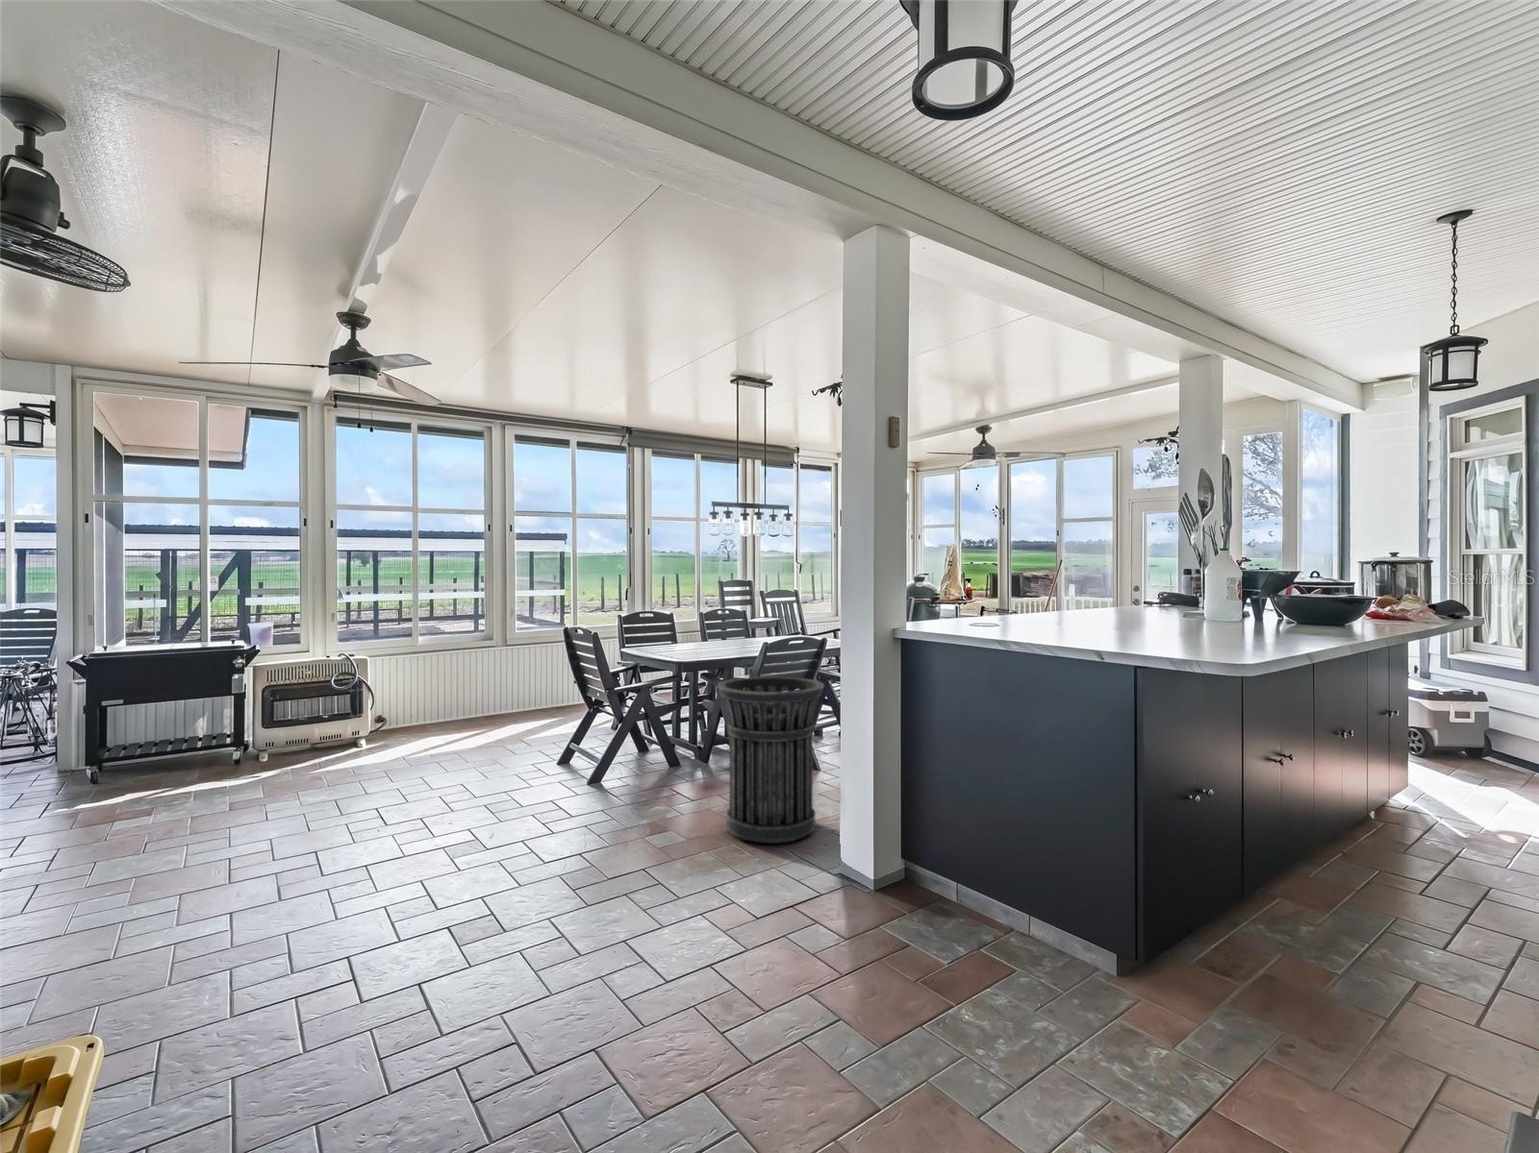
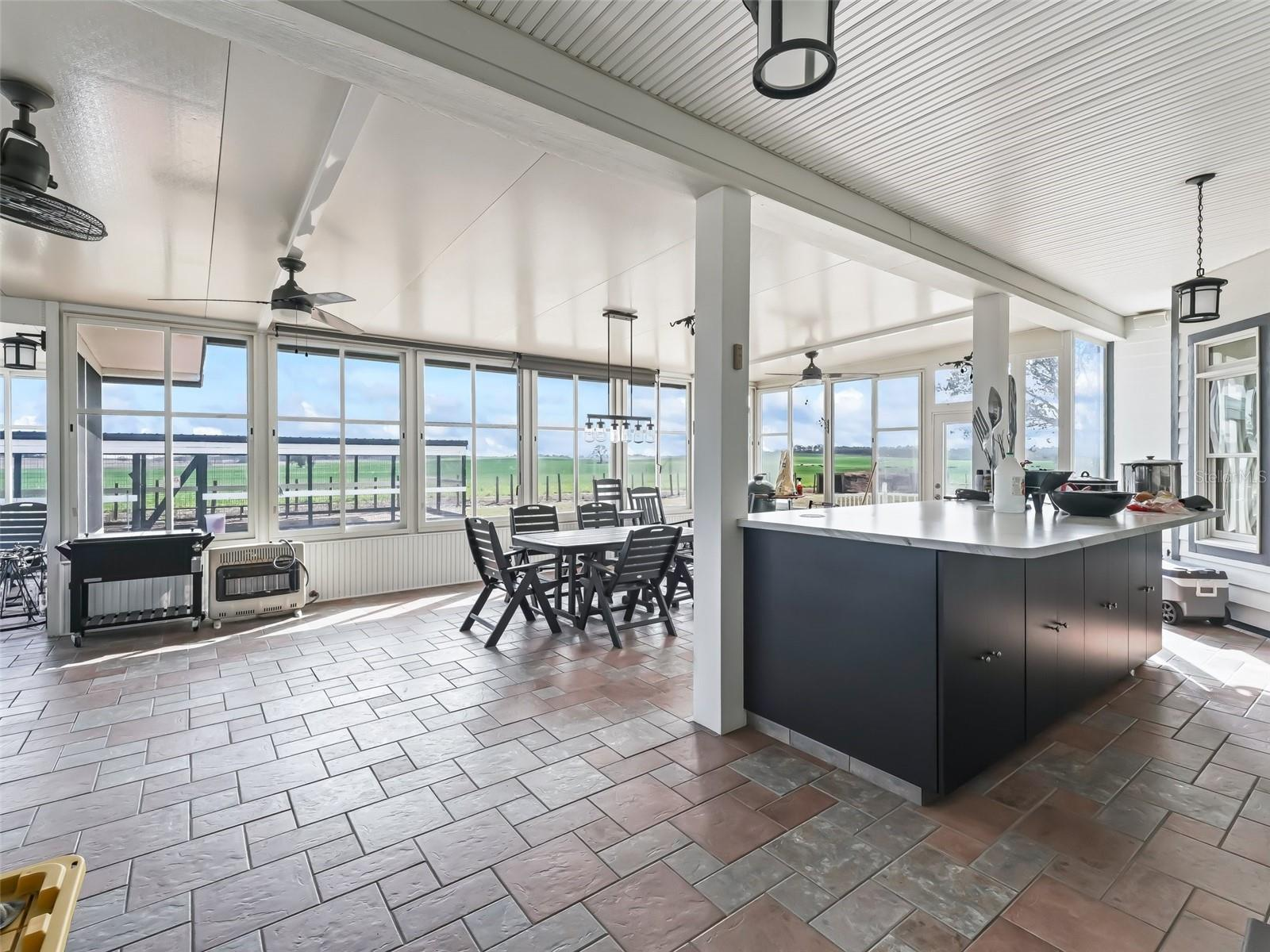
- trash can [716,676,825,844]
